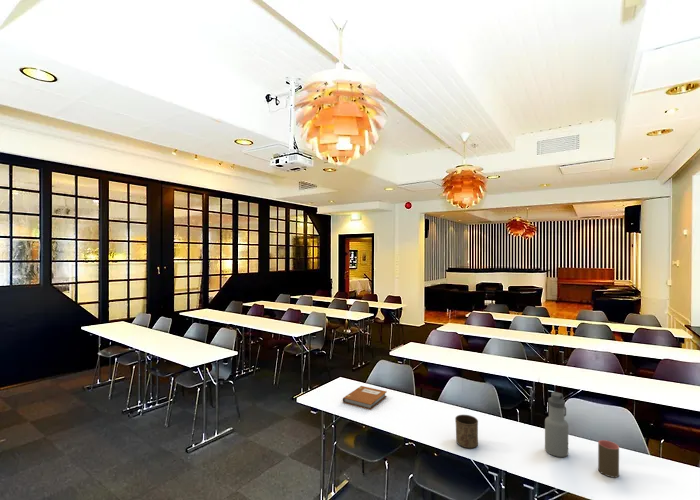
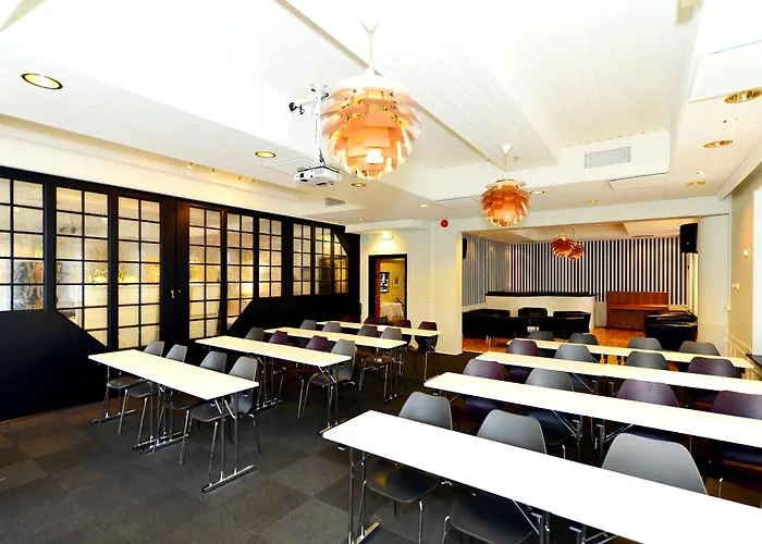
- water bottle [544,391,569,458]
- cup [454,414,479,449]
- cup [597,439,620,479]
- notebook [342,385,388,411]
